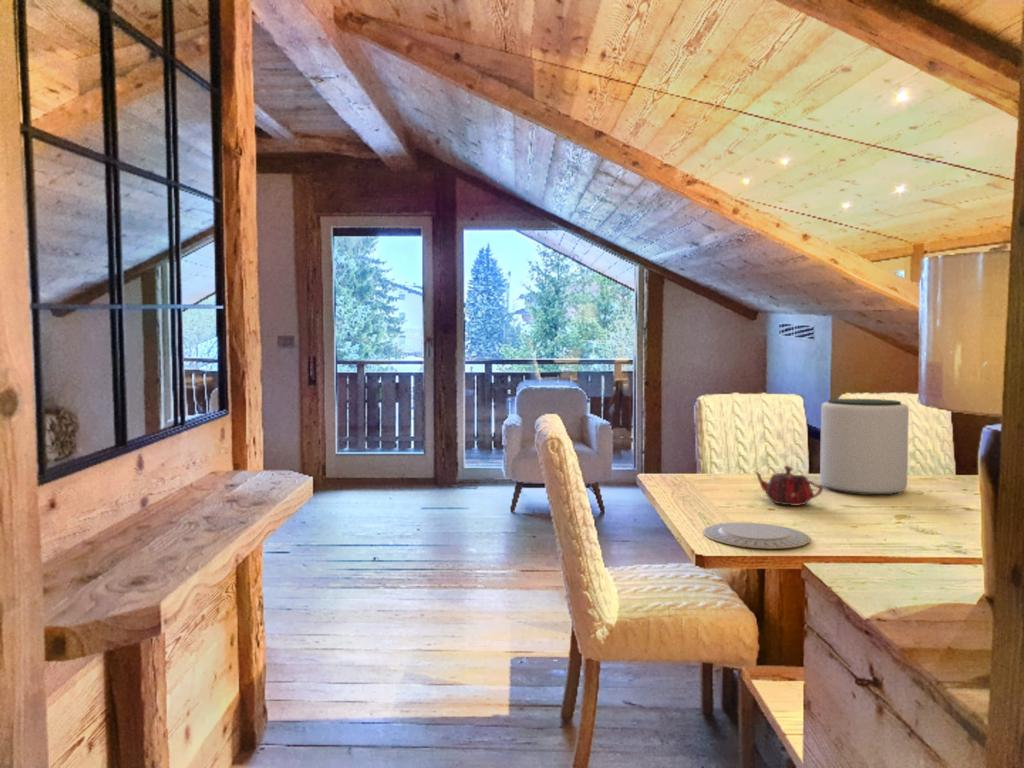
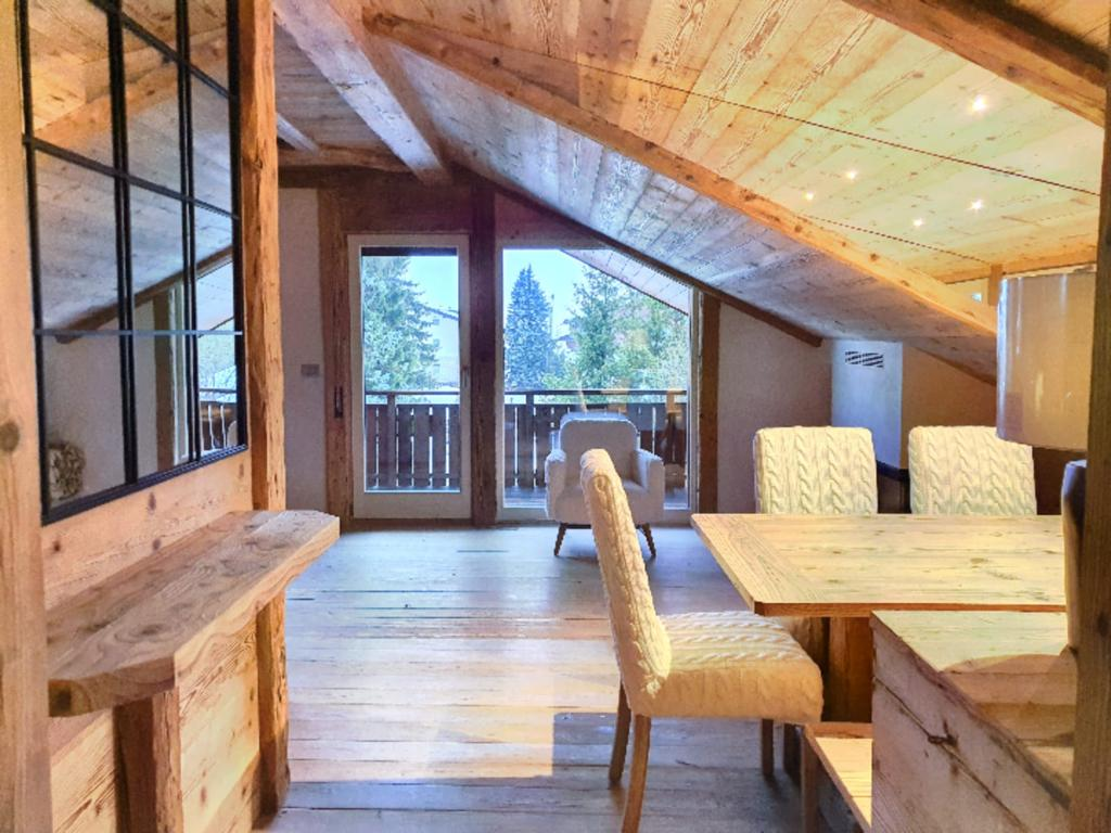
- teapot [753,464,824,507]
- plant pot [819,398,910,496]
- chinaware [702,522,812,550]
